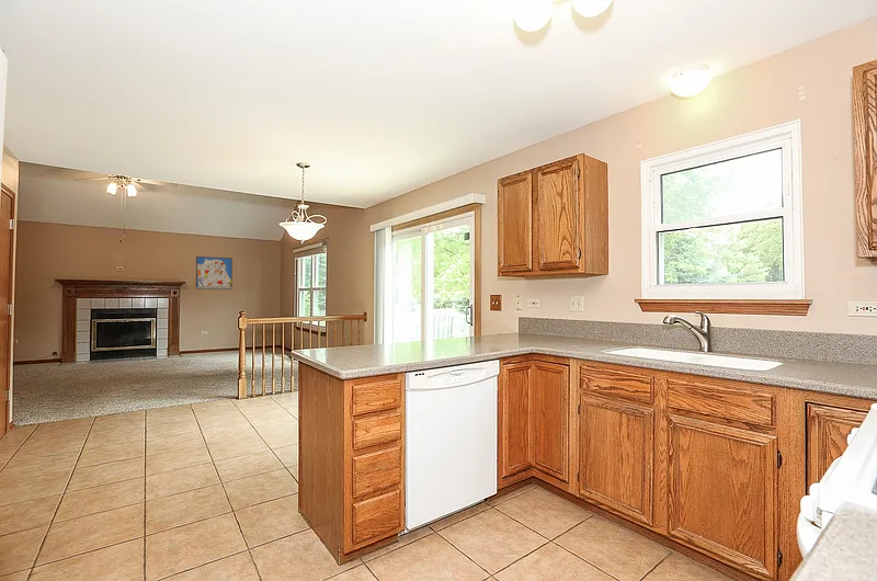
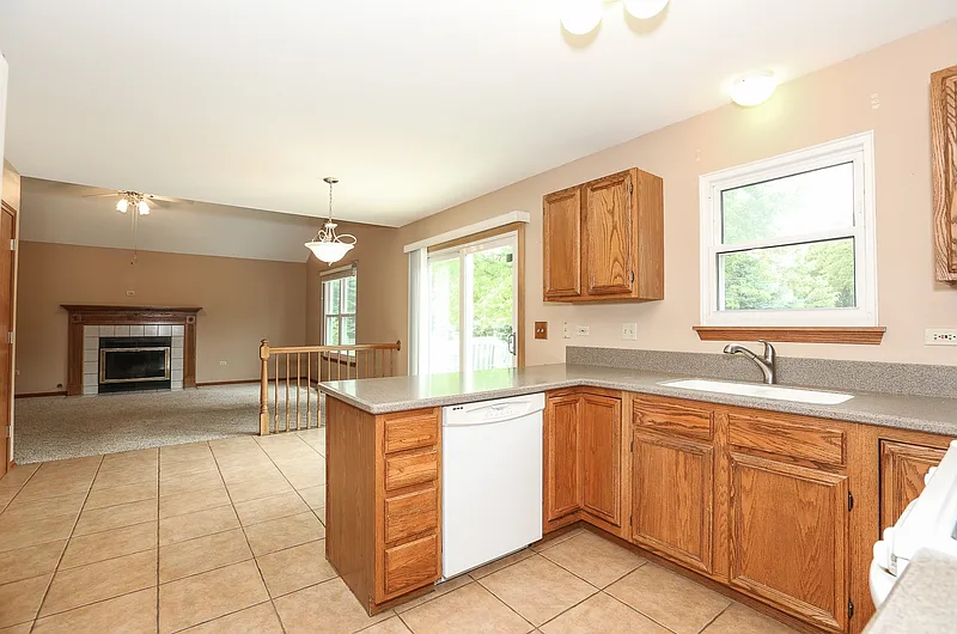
- wall art [195,255,234,290]
